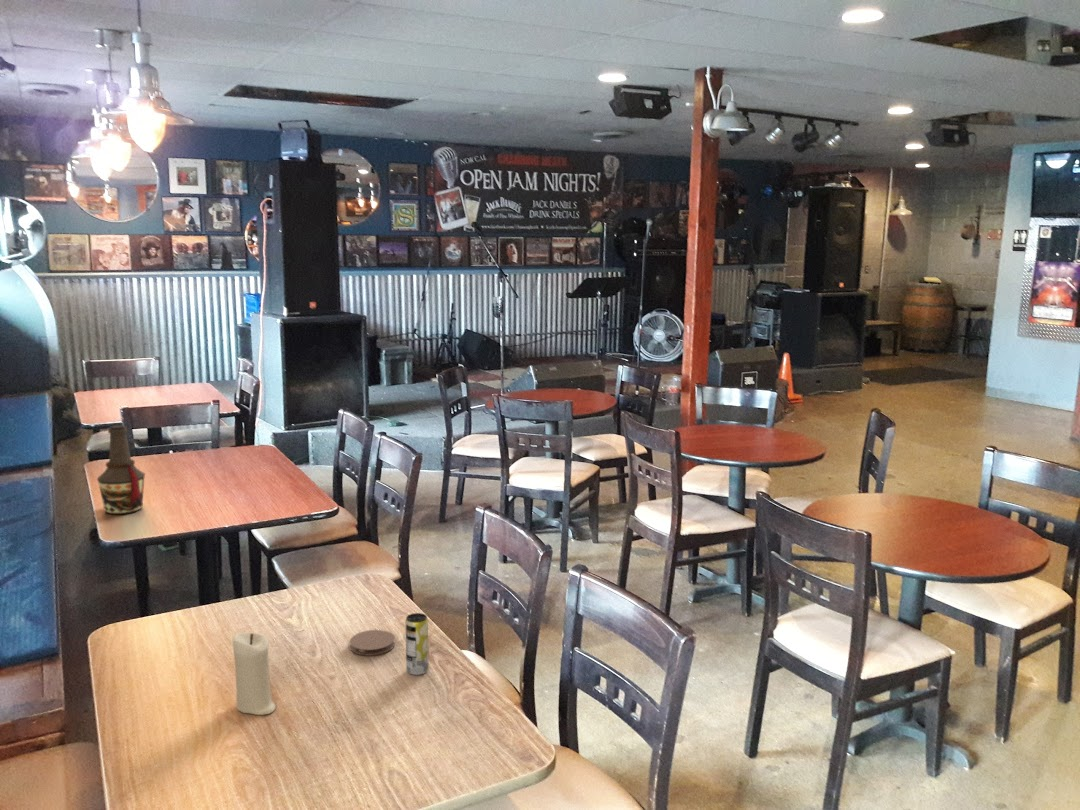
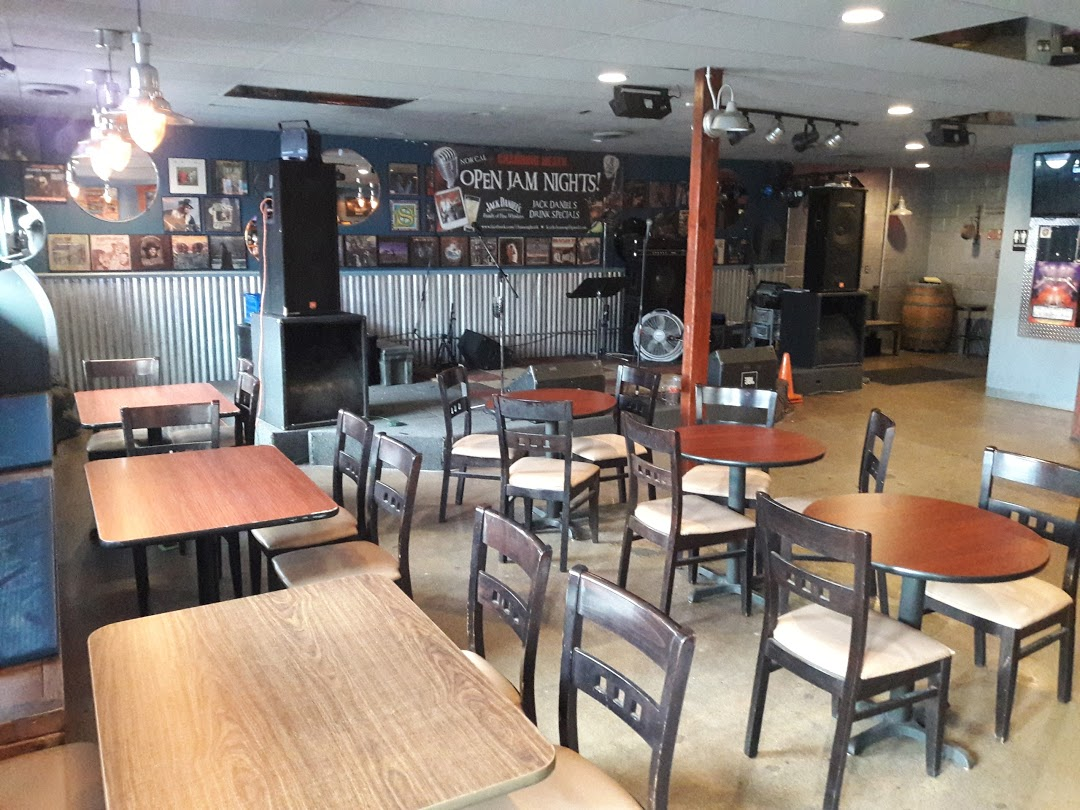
- beverage can [404,612,430,676]
- coaster [349,629,396,657]
- candle [231,631,277,716]
- bottle [96,424,146,515]
